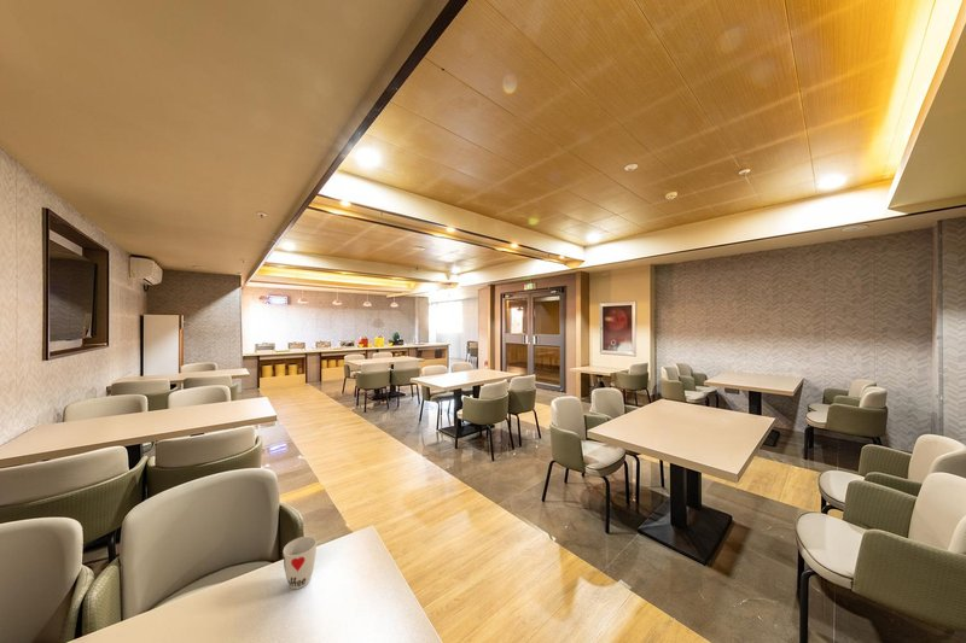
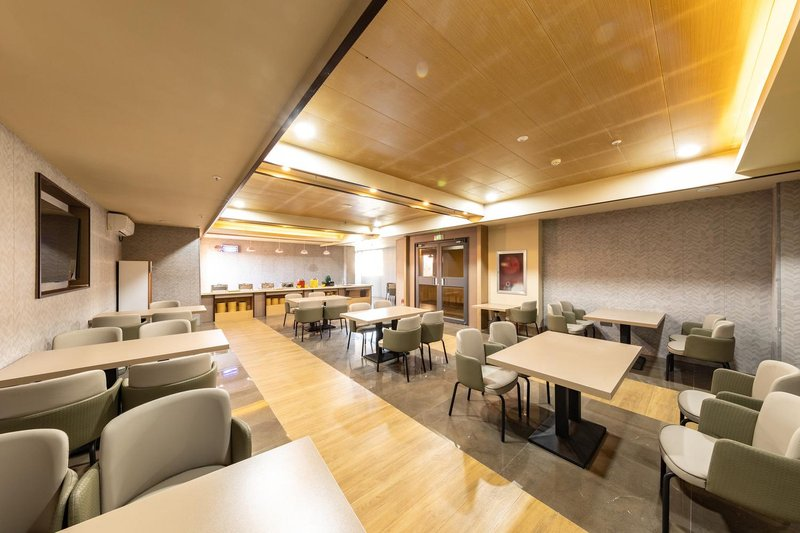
- cup [283,536,318,590]
